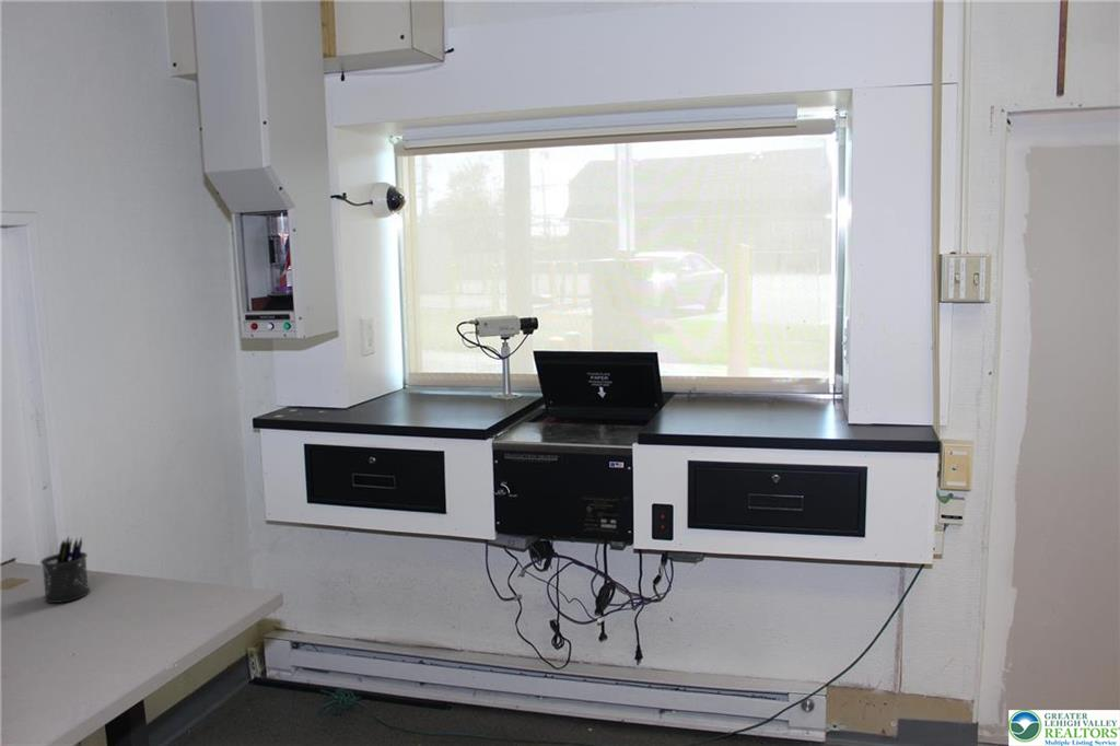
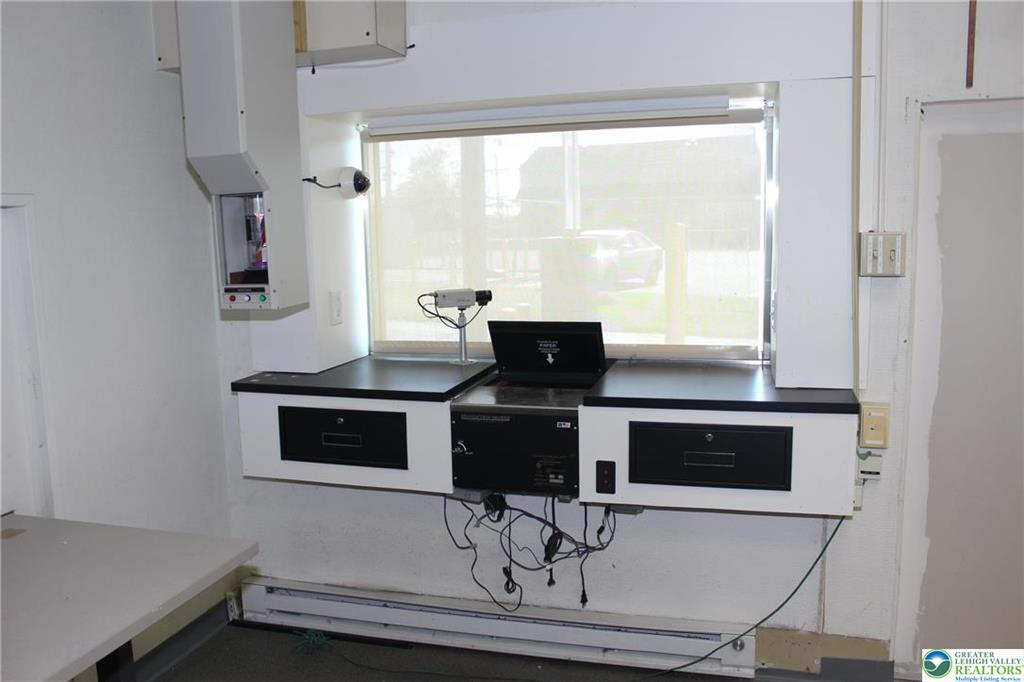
- pen holder [39,535,91,604]
